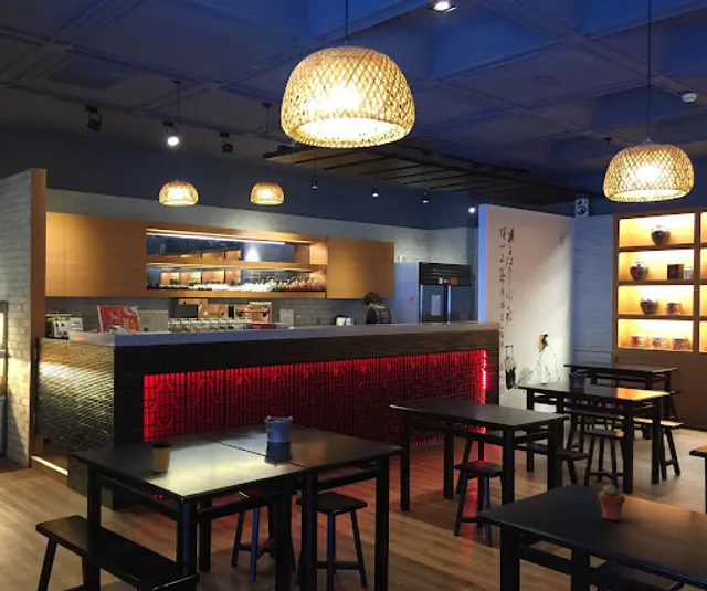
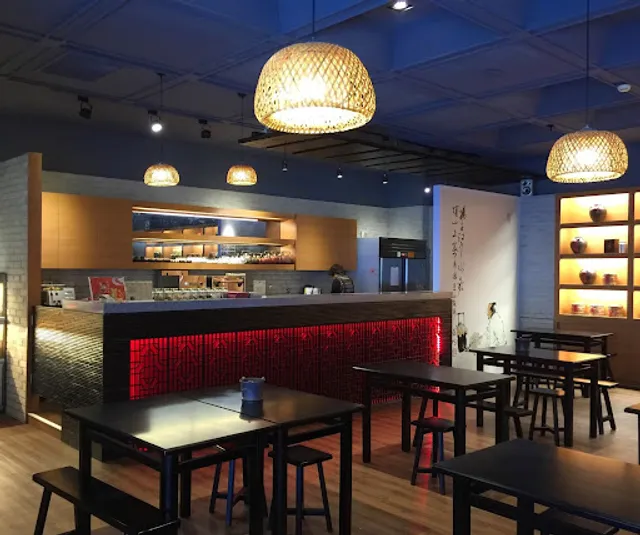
- potted succulent [597,484,626,521]
- coffee cup [150,440,175,473]
